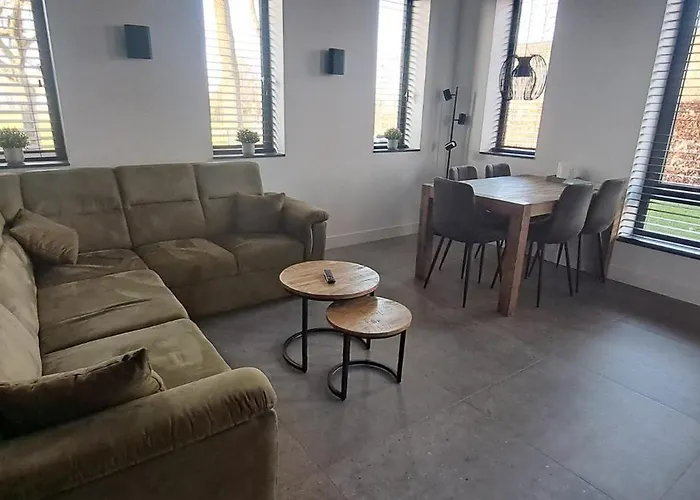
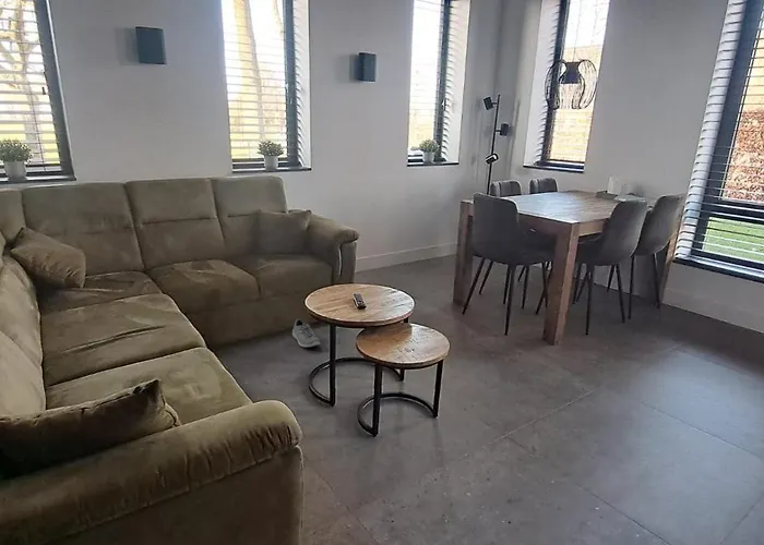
+ sneaker [291,317,321,349]
